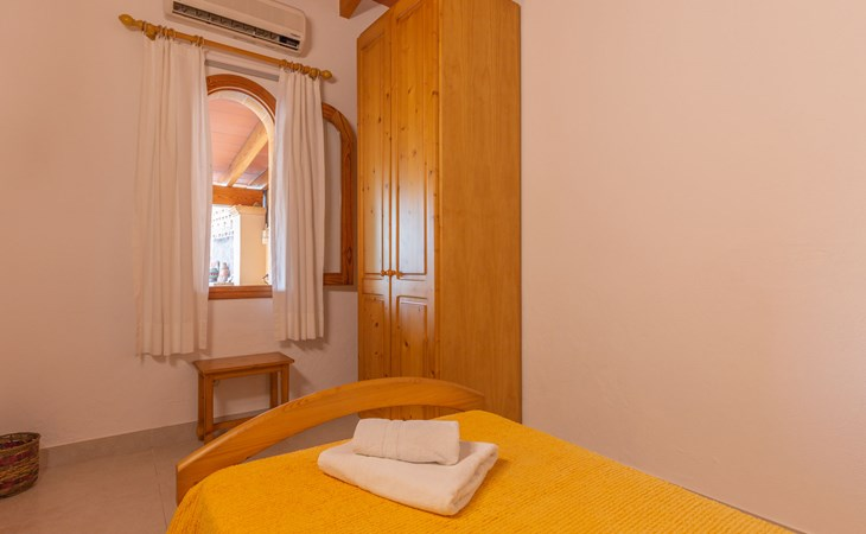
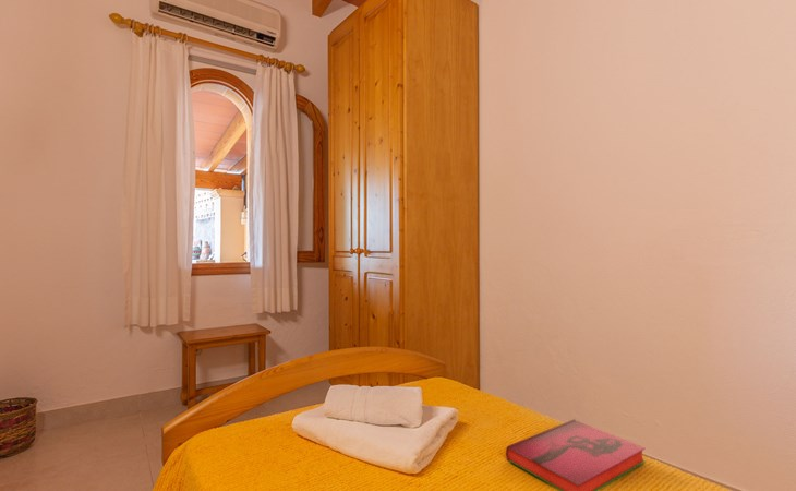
+ hardback book [505,418,647,491]
